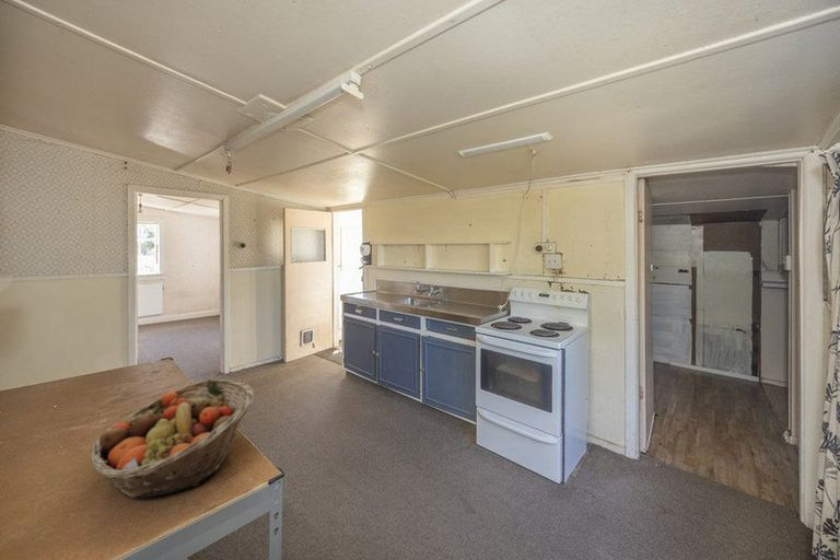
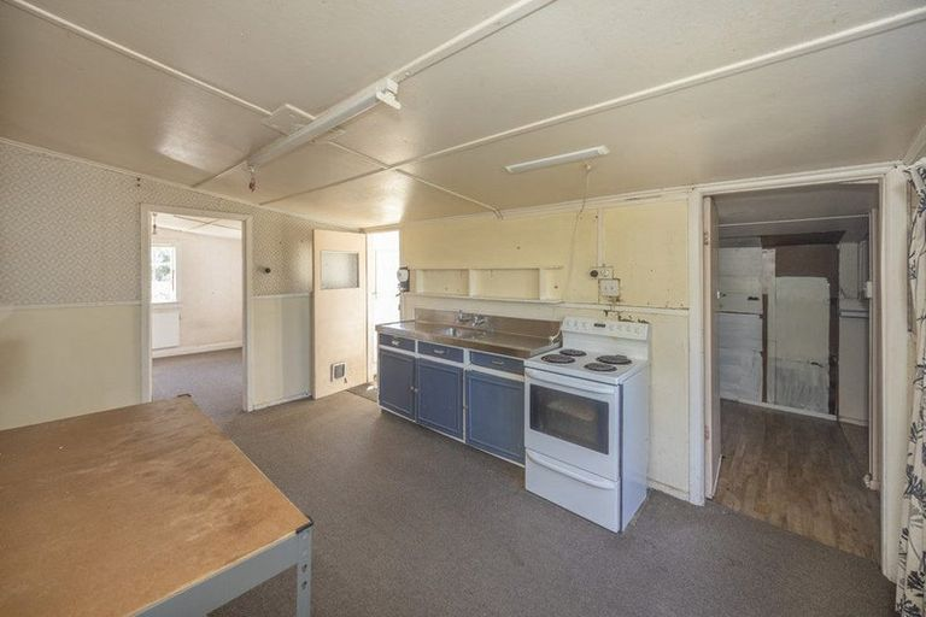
- fruit basket [90,378,256,499]
